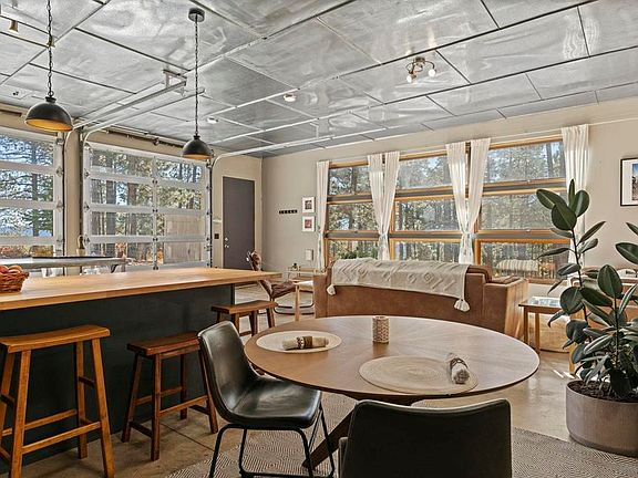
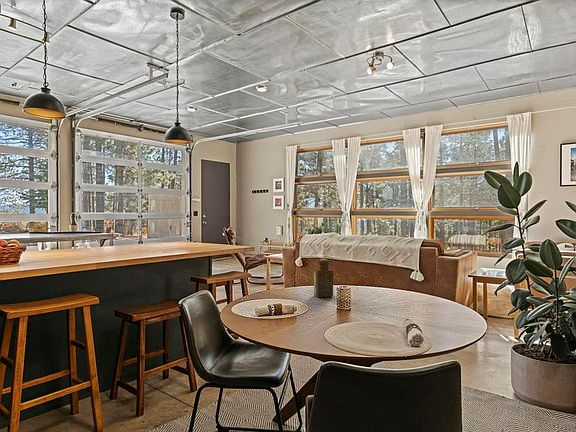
+ bottle [313,258,334,298]
